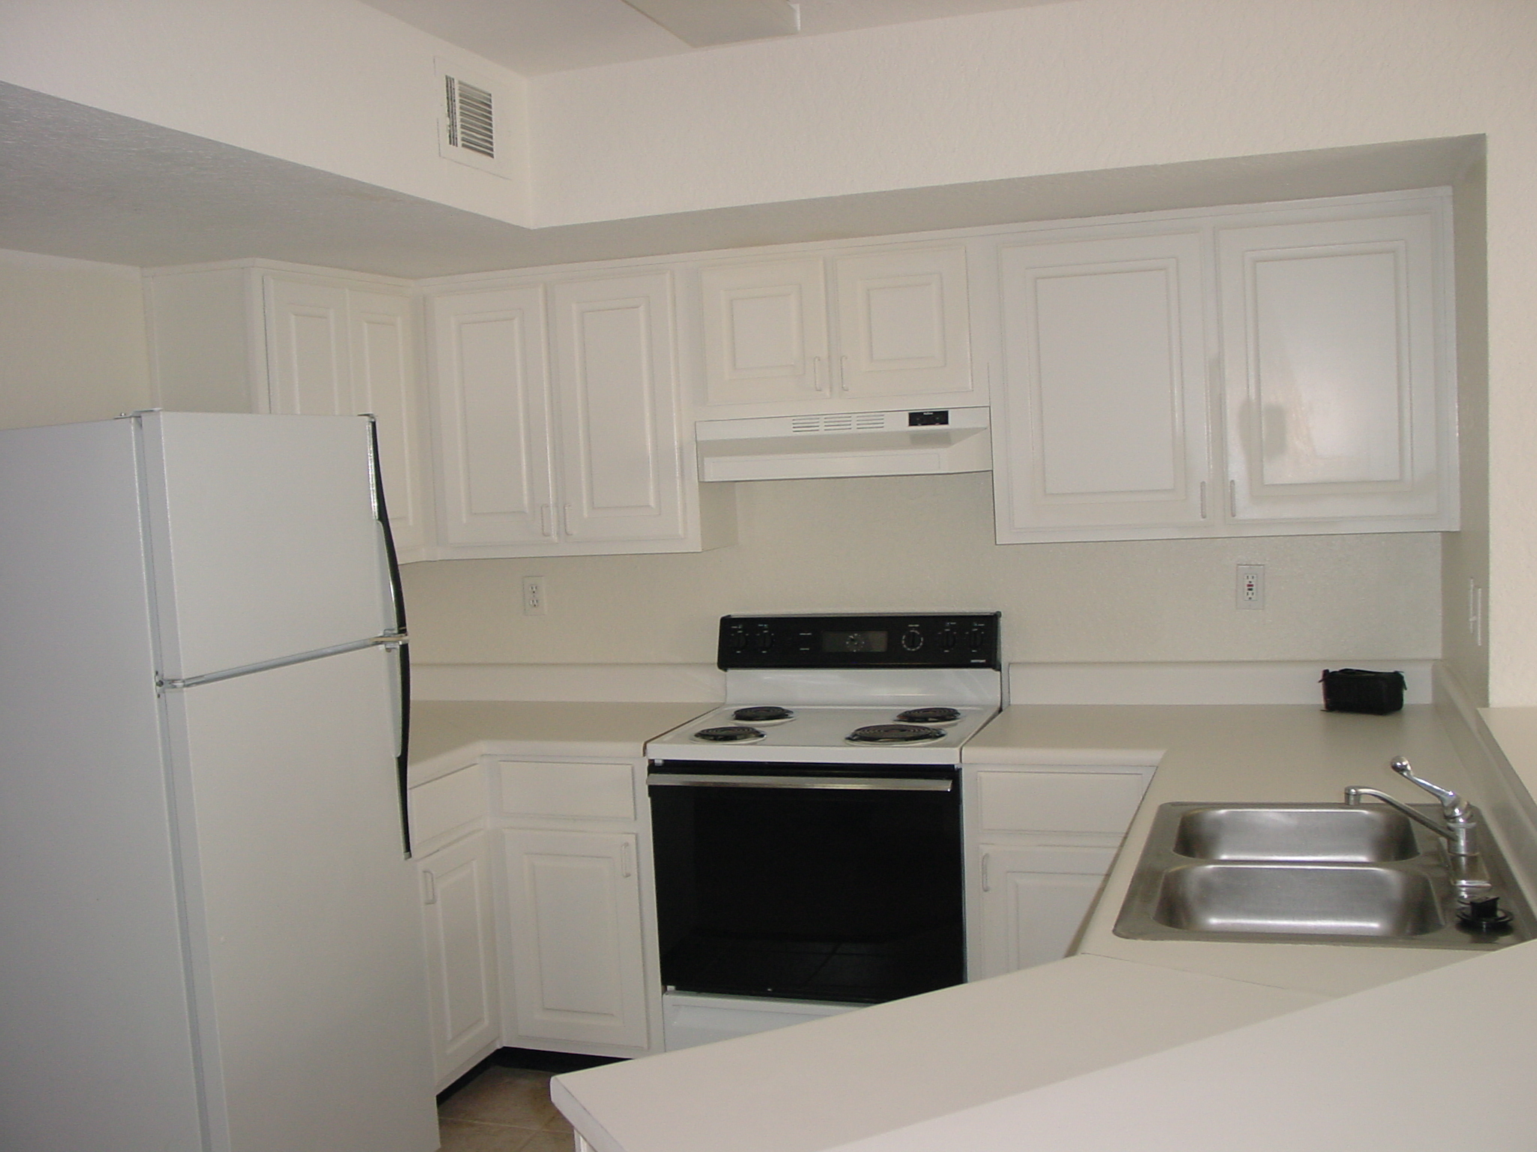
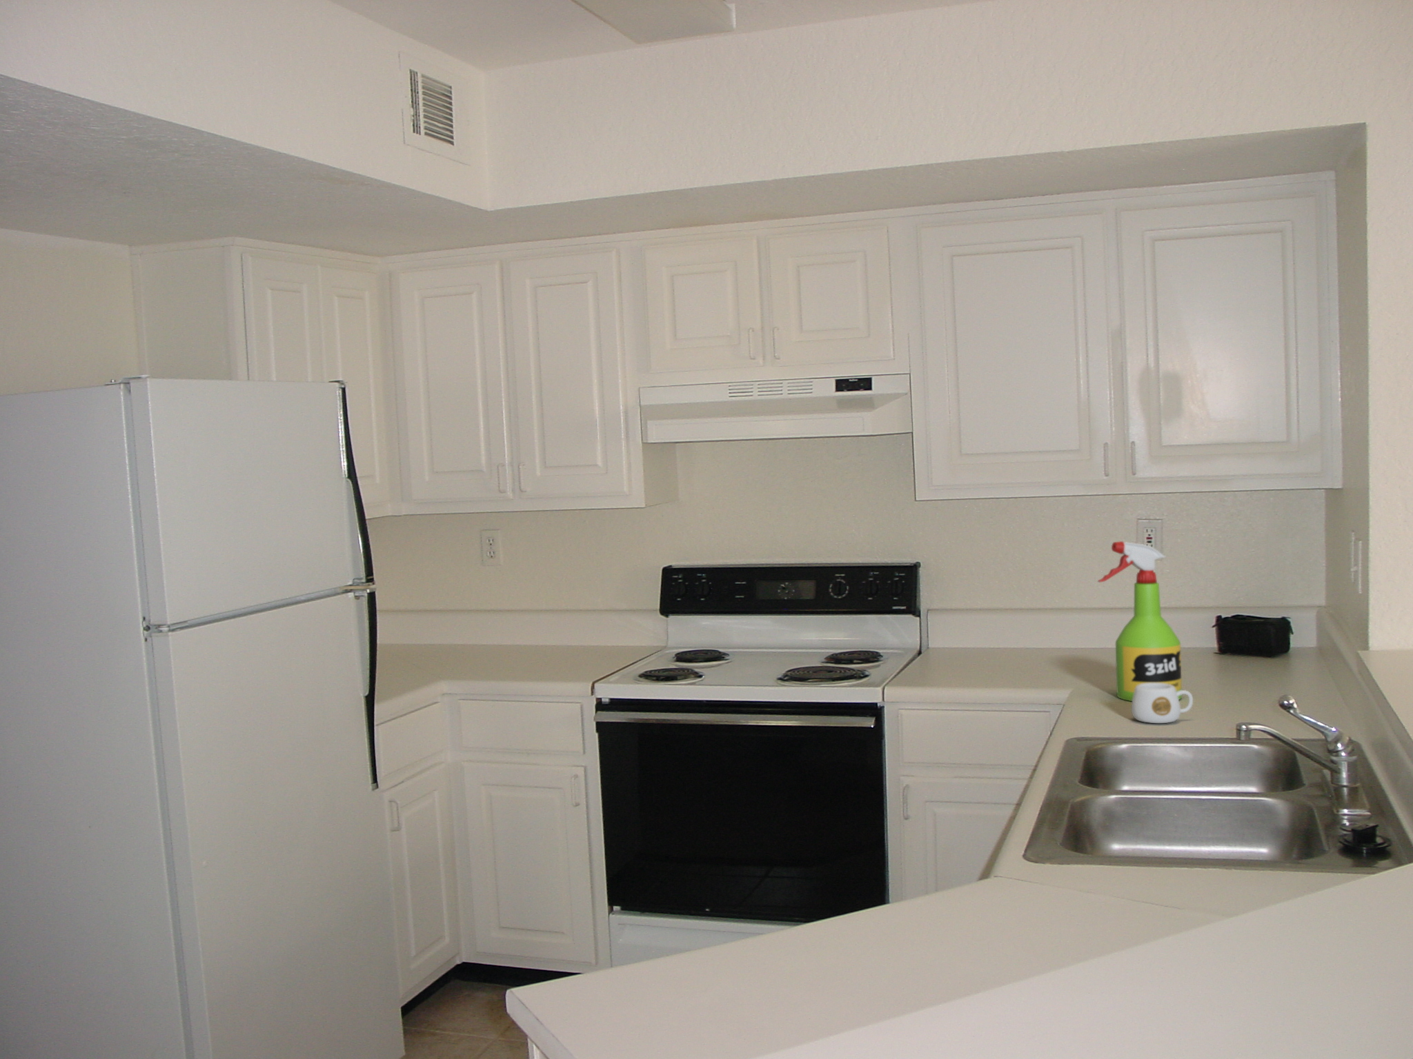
+ mug [1130,683,1194,724]
+ spray bottle [1097,541,1183,702]
